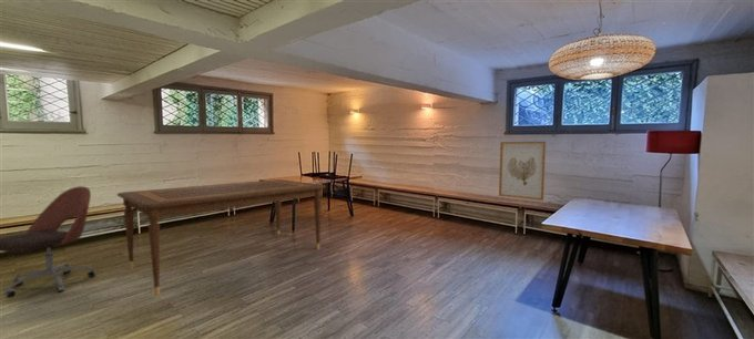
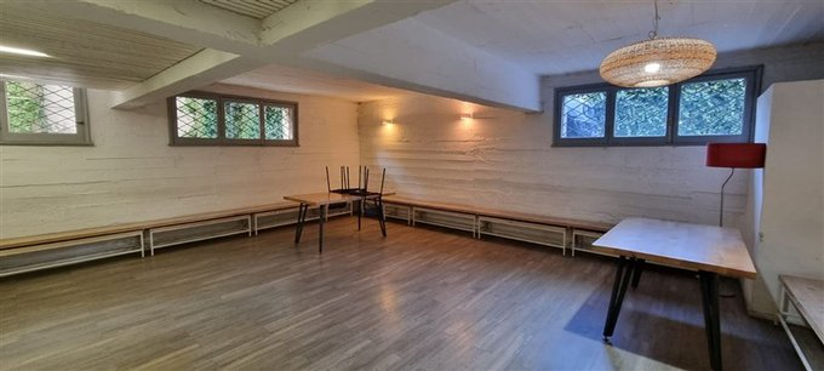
- wall art [498,141,547,202]
- office chair [0,185,96,299]
- dining table [115,178,327,298]
